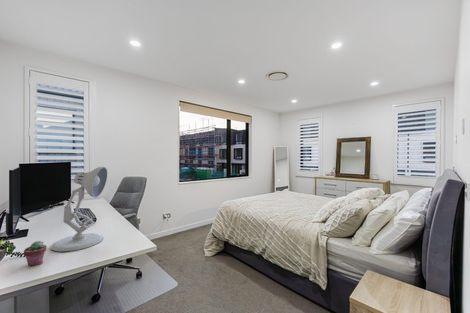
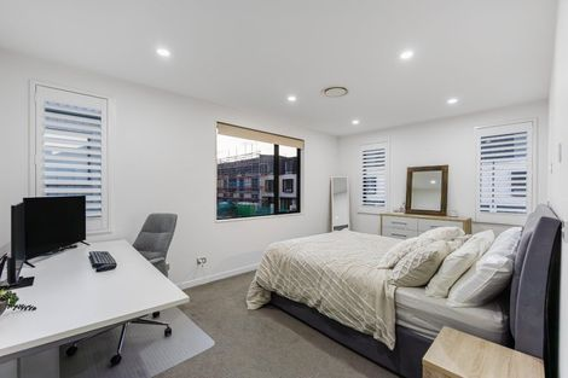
- potted succulent [23,240,48,267]
- desk lamp [50,166,109,253]
